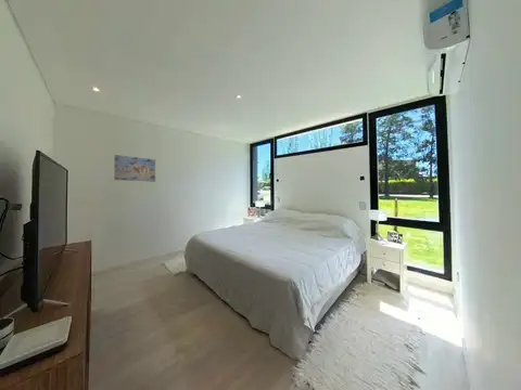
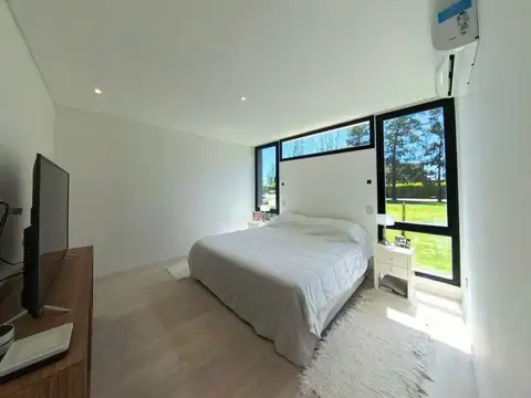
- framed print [113,154,156,183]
